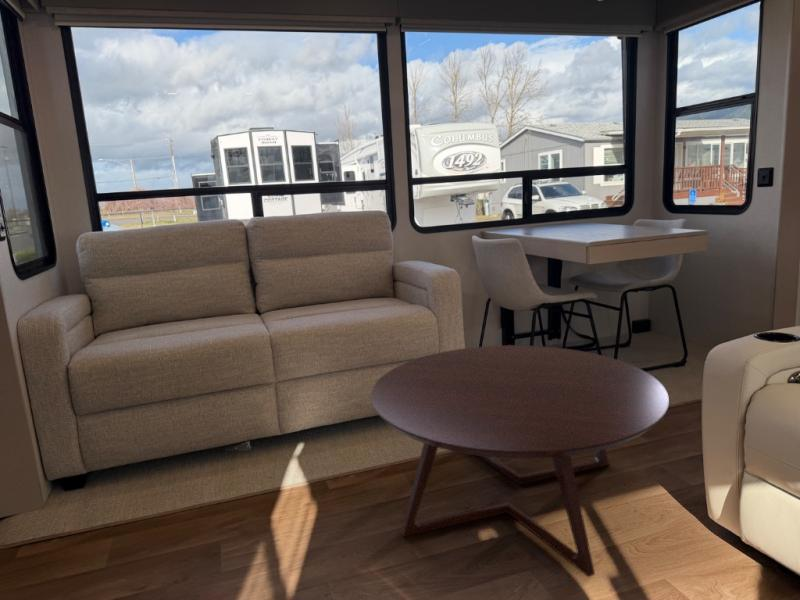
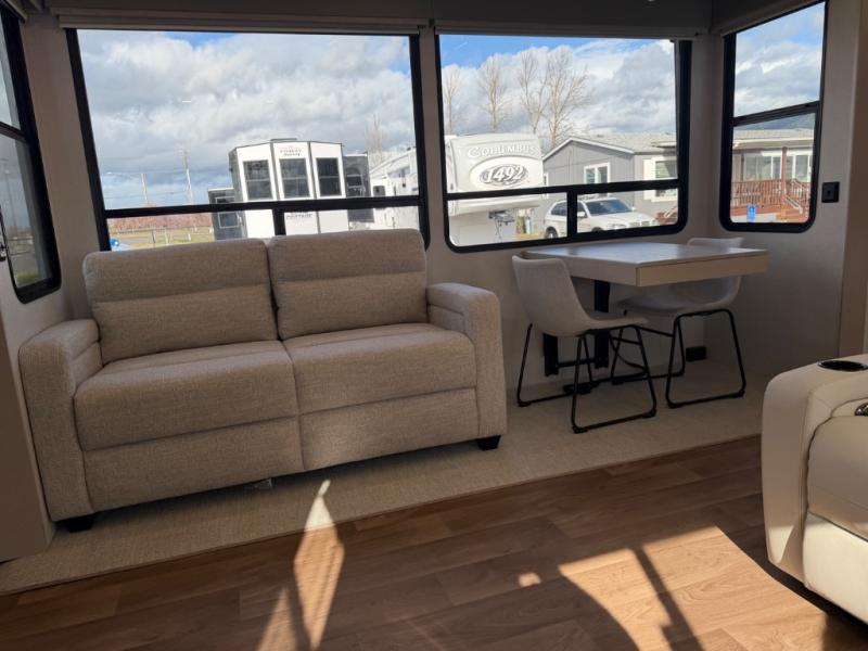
- coffee table [370,344,670,578]
